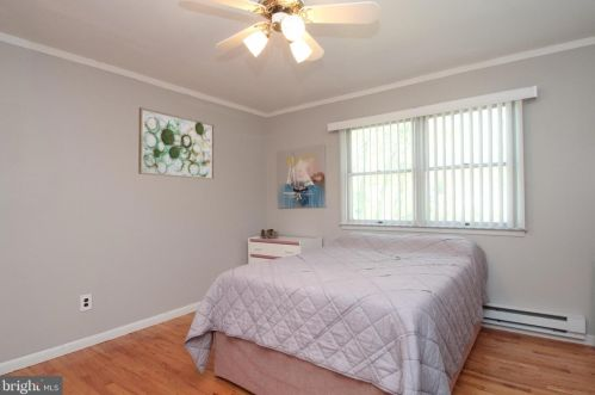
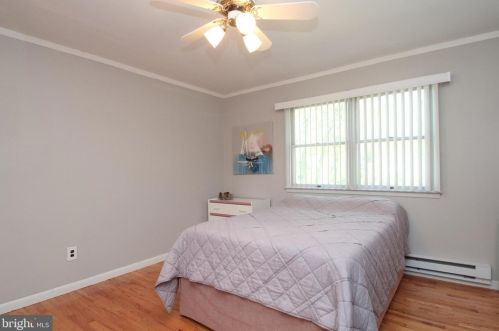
- wall art [137,106,216,180]
